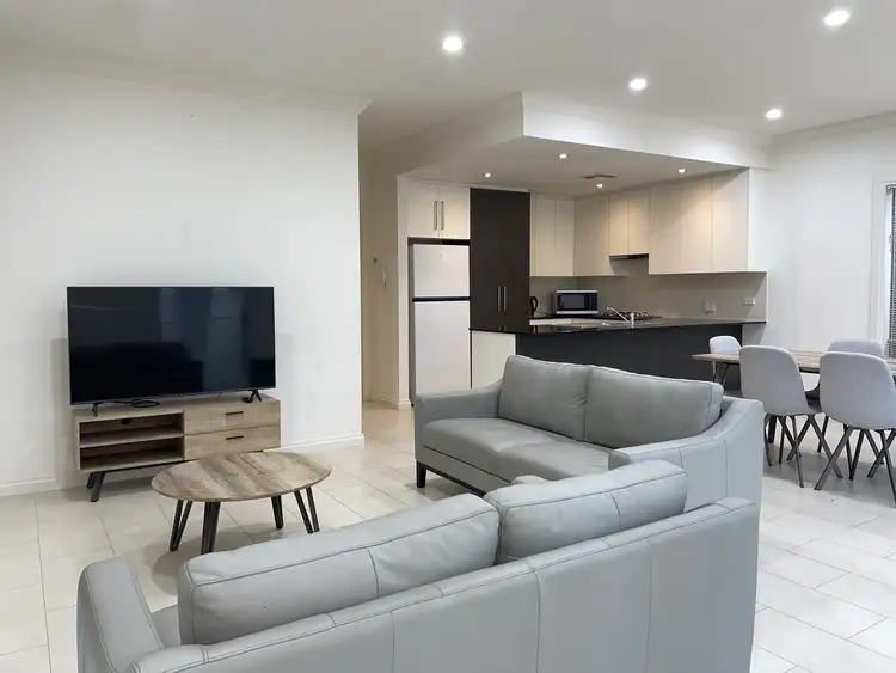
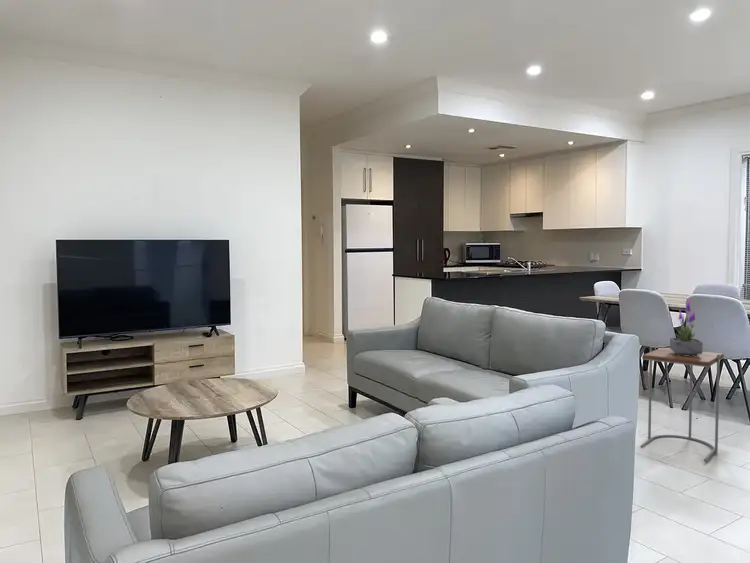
+ potted plant [669,298,704,357]
+ side table [639,346,725,463]
